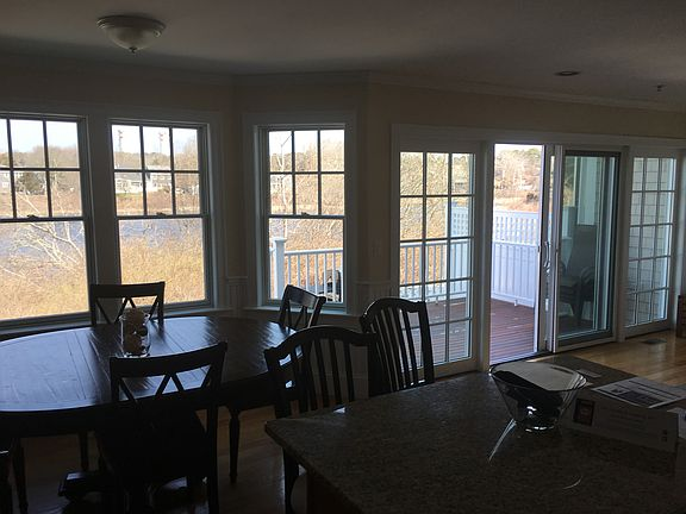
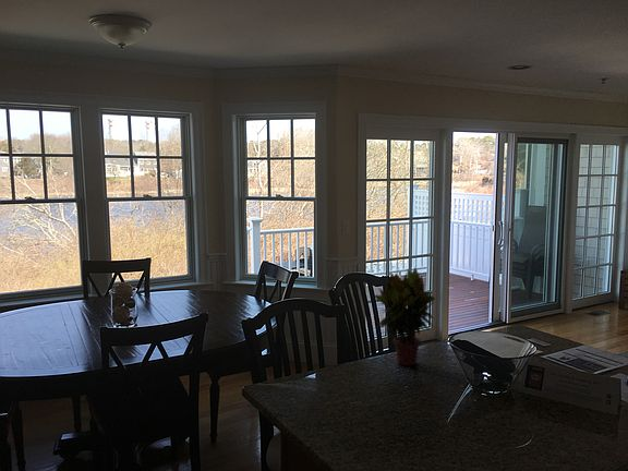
+ potted plant [373,266,436,366]
